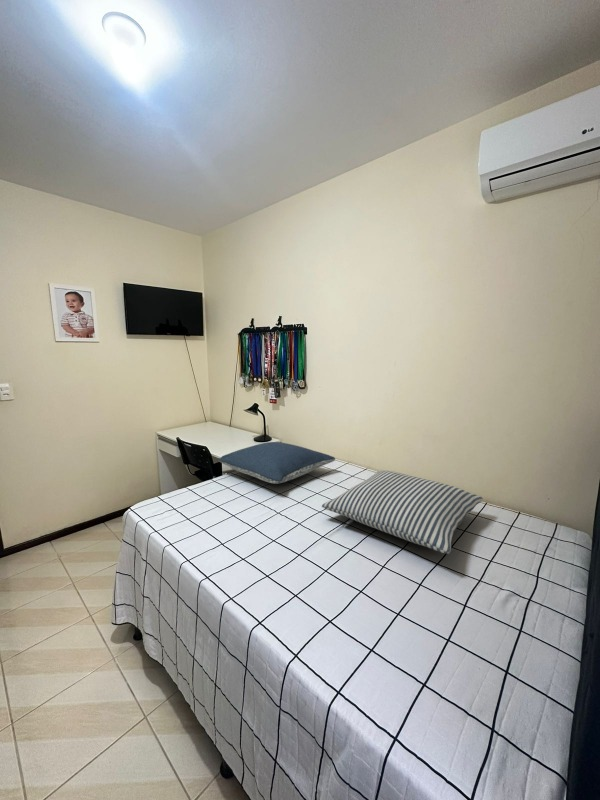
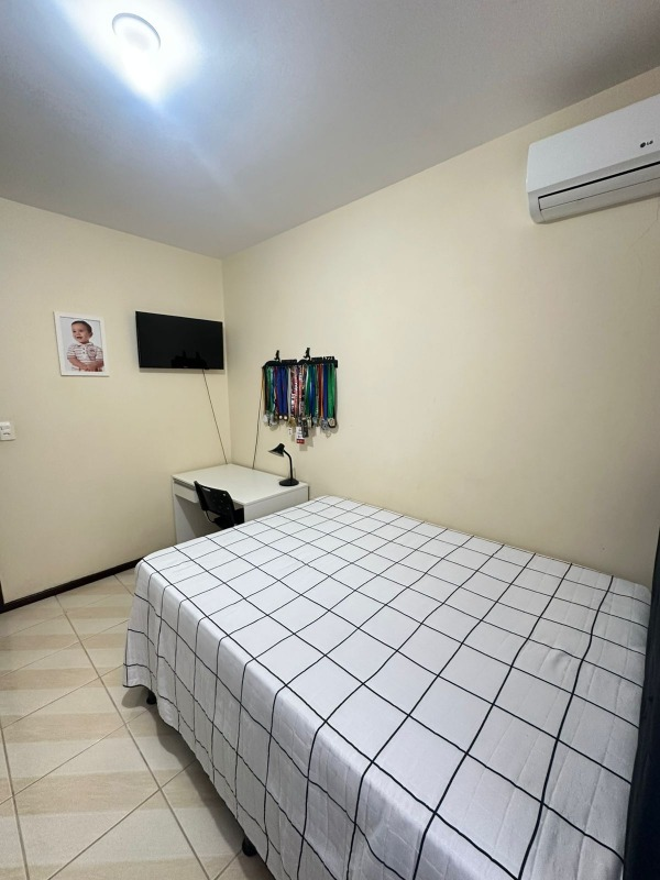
- pillow [217,441,336,485]
- pillow [321,470,484,555]
